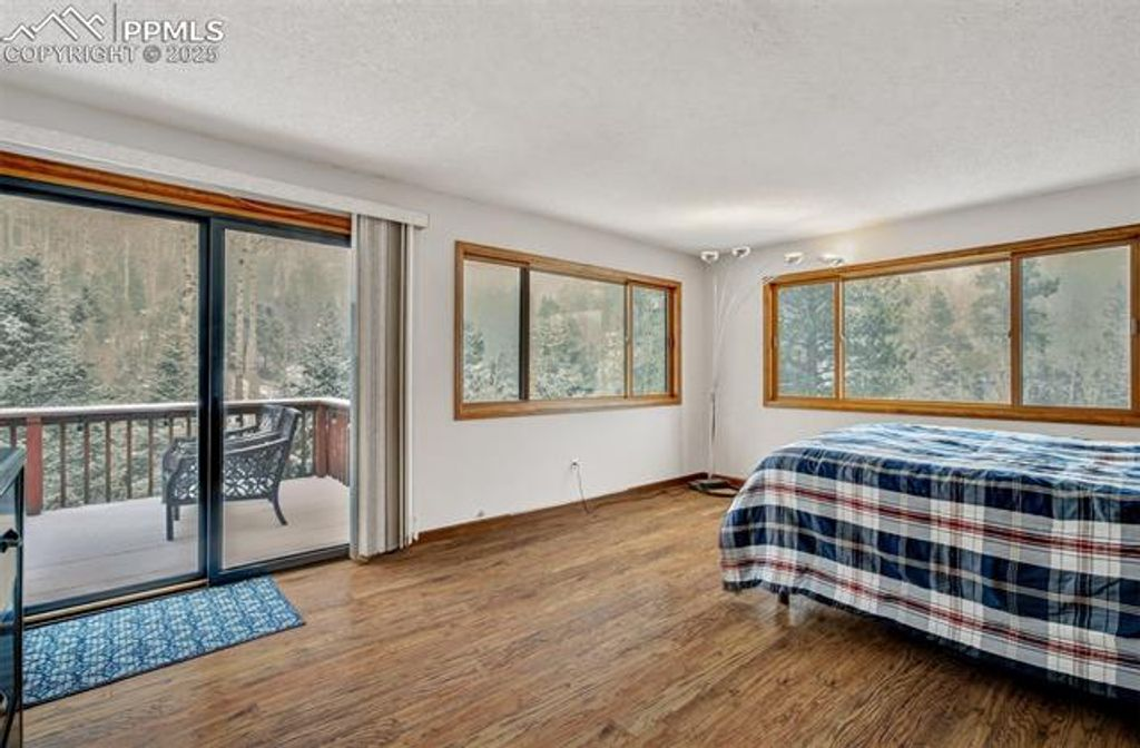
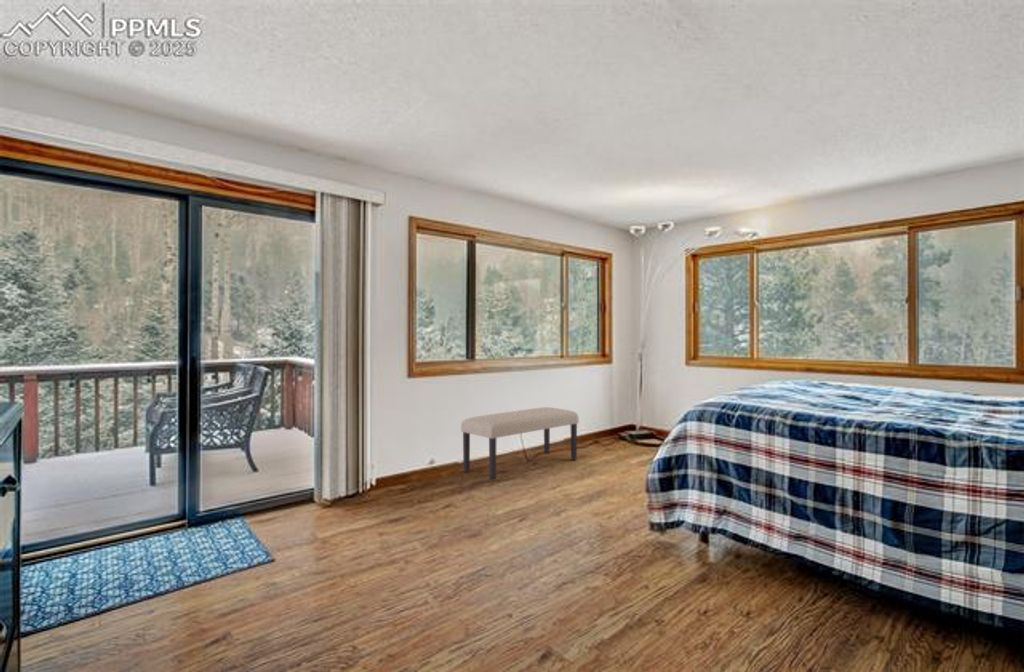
+ bench [460,406,580,482]
